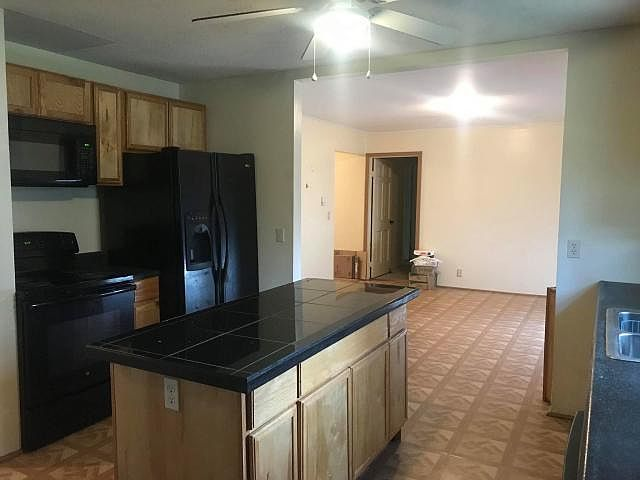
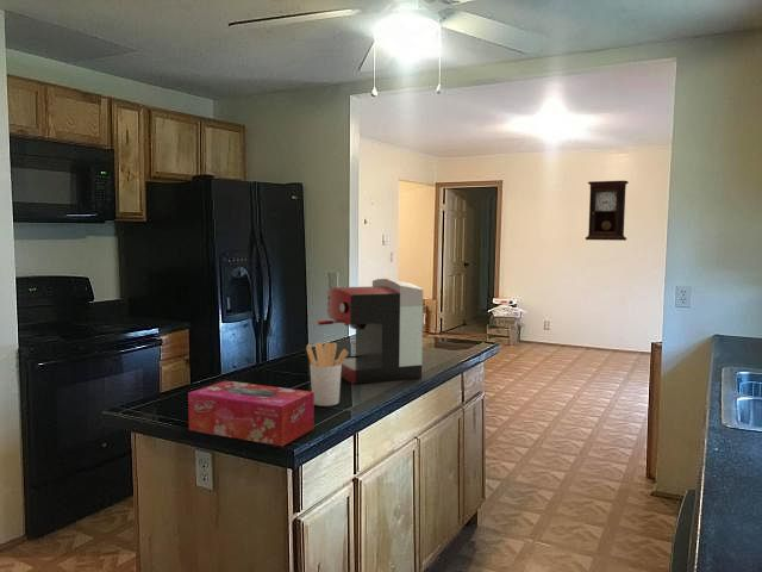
+ coffee maker [317,278,424,385]
+ pendulum clock [585,180,630,242]
+ utensil holder [305,341,349,408]
+ tissue box [187,380,316,447]
